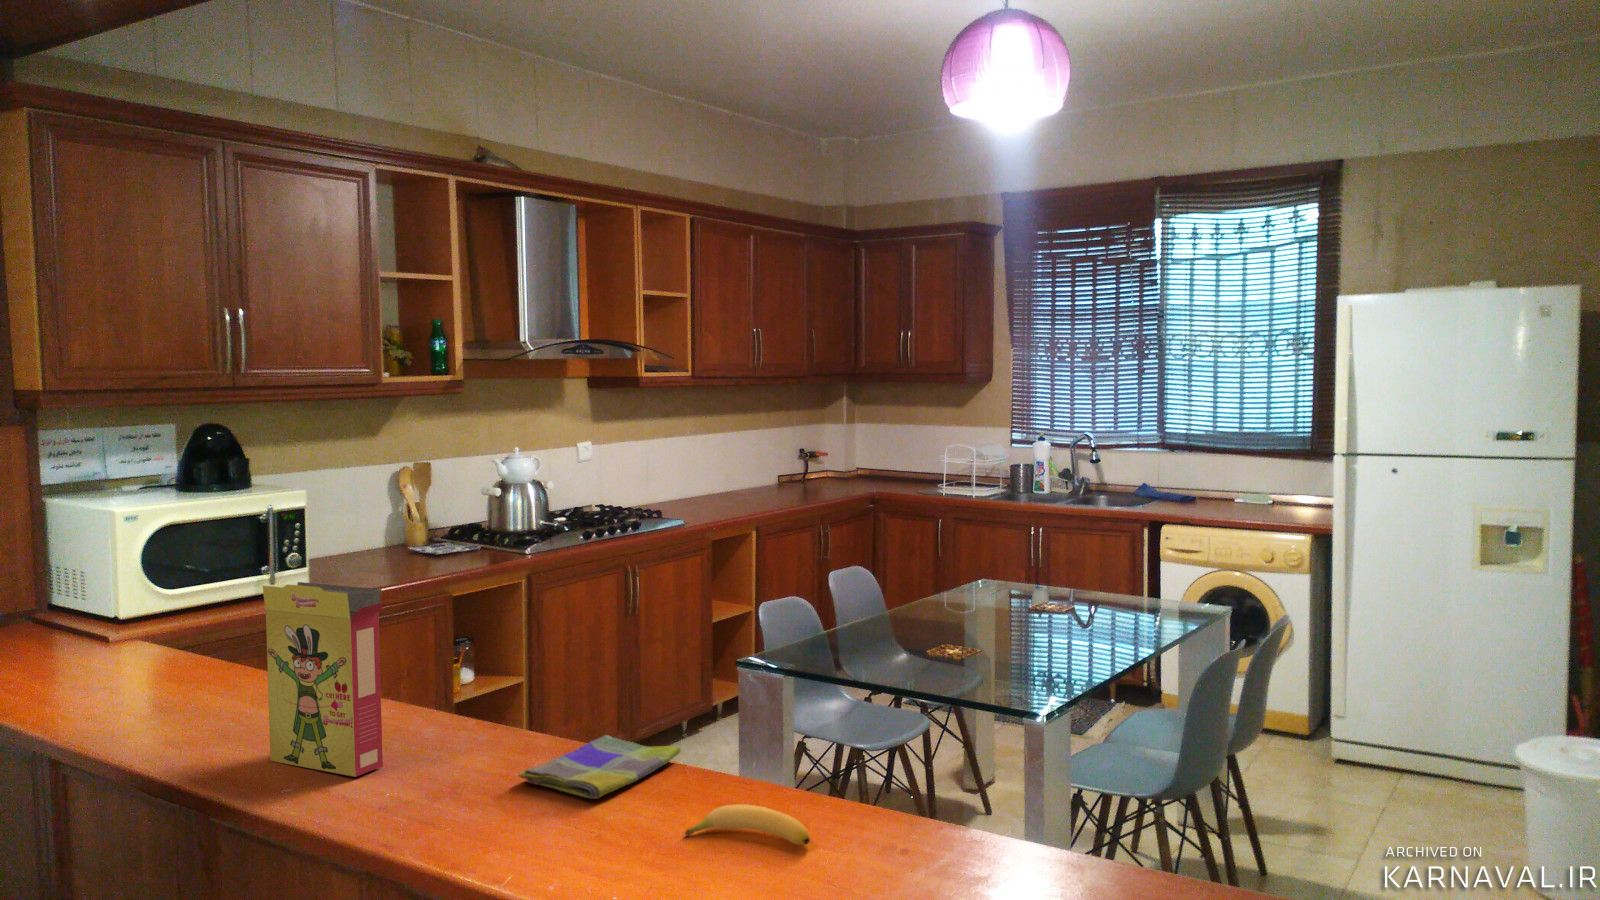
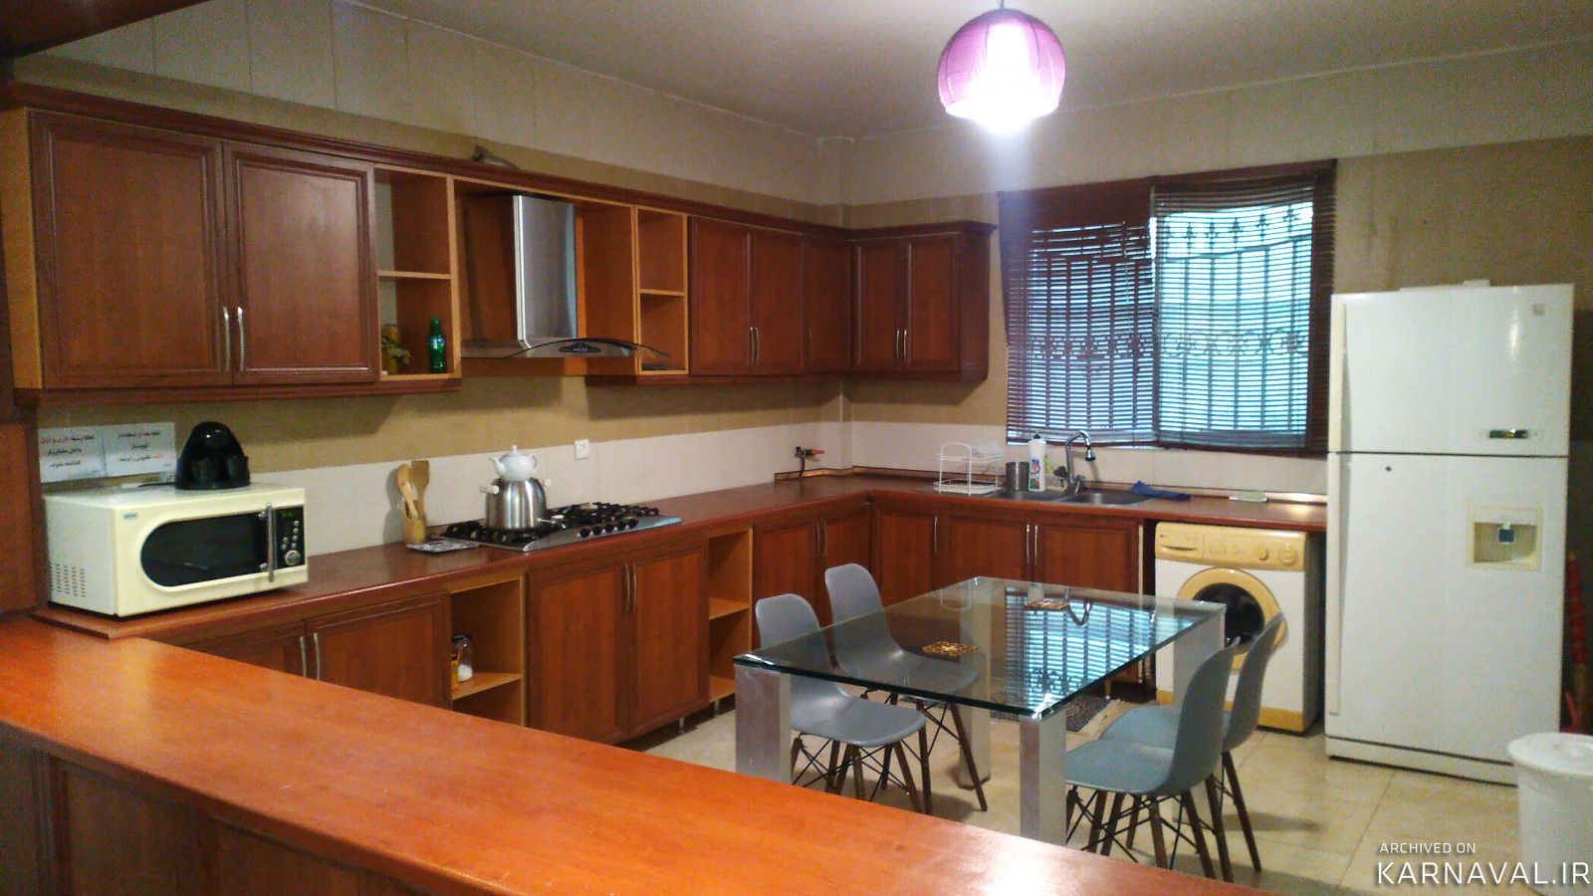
- banana [684,804,811,846]
- dish towel [516,734,682,800]
- cereal box [257,581,386,778]
